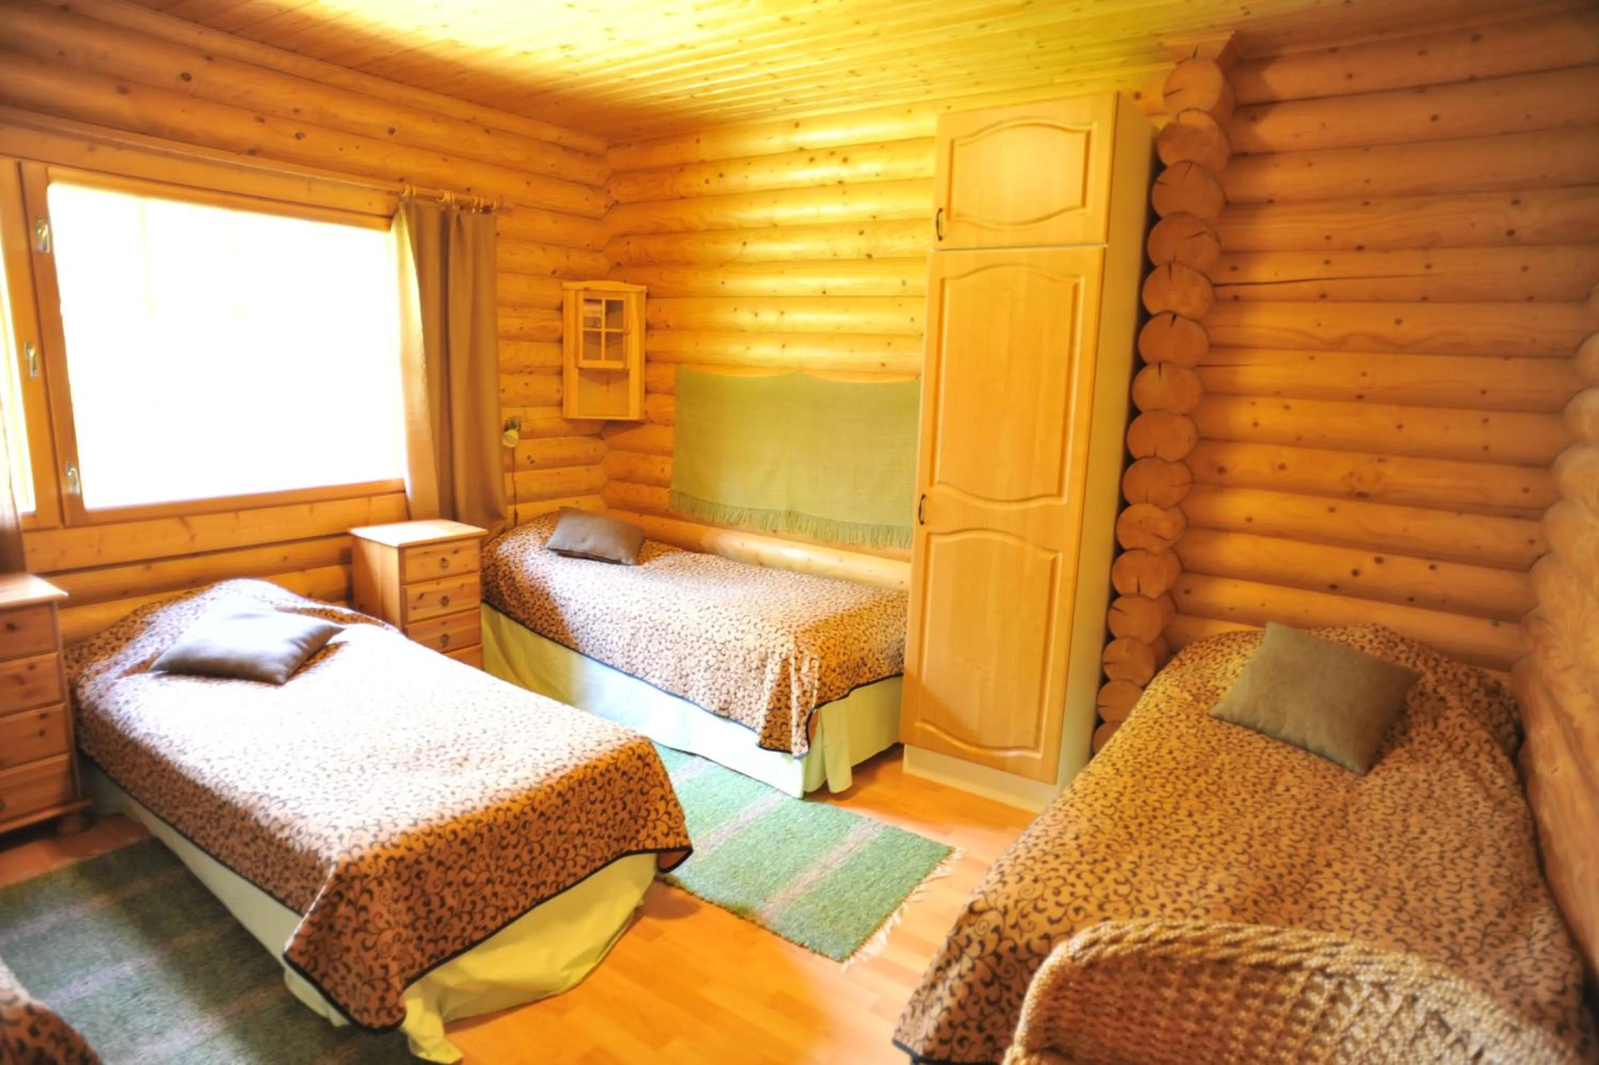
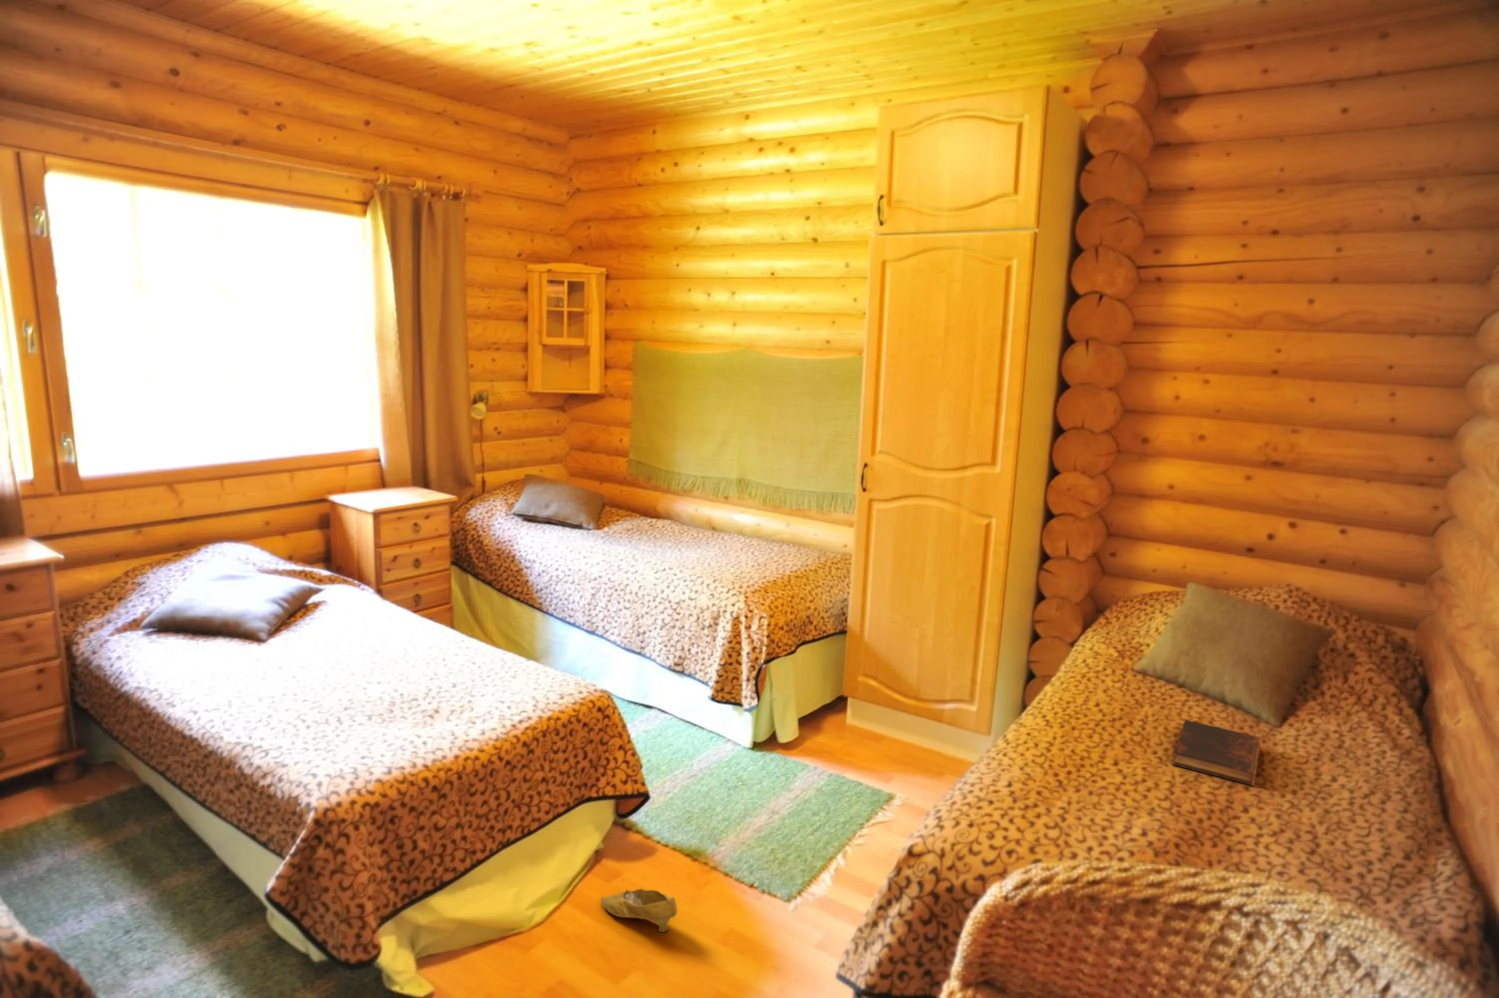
+ shoe [600,888,678,932]
+ book [1172,720,1262,786]
